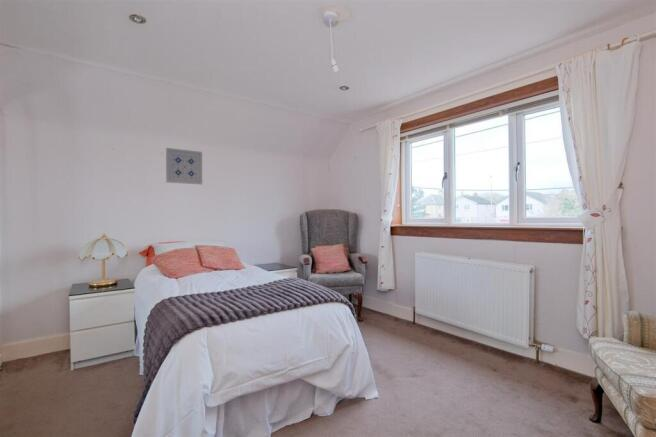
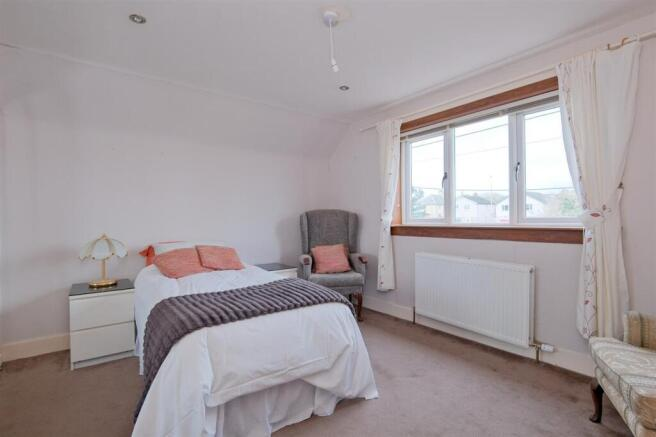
- wall art [165,147,203,185]
